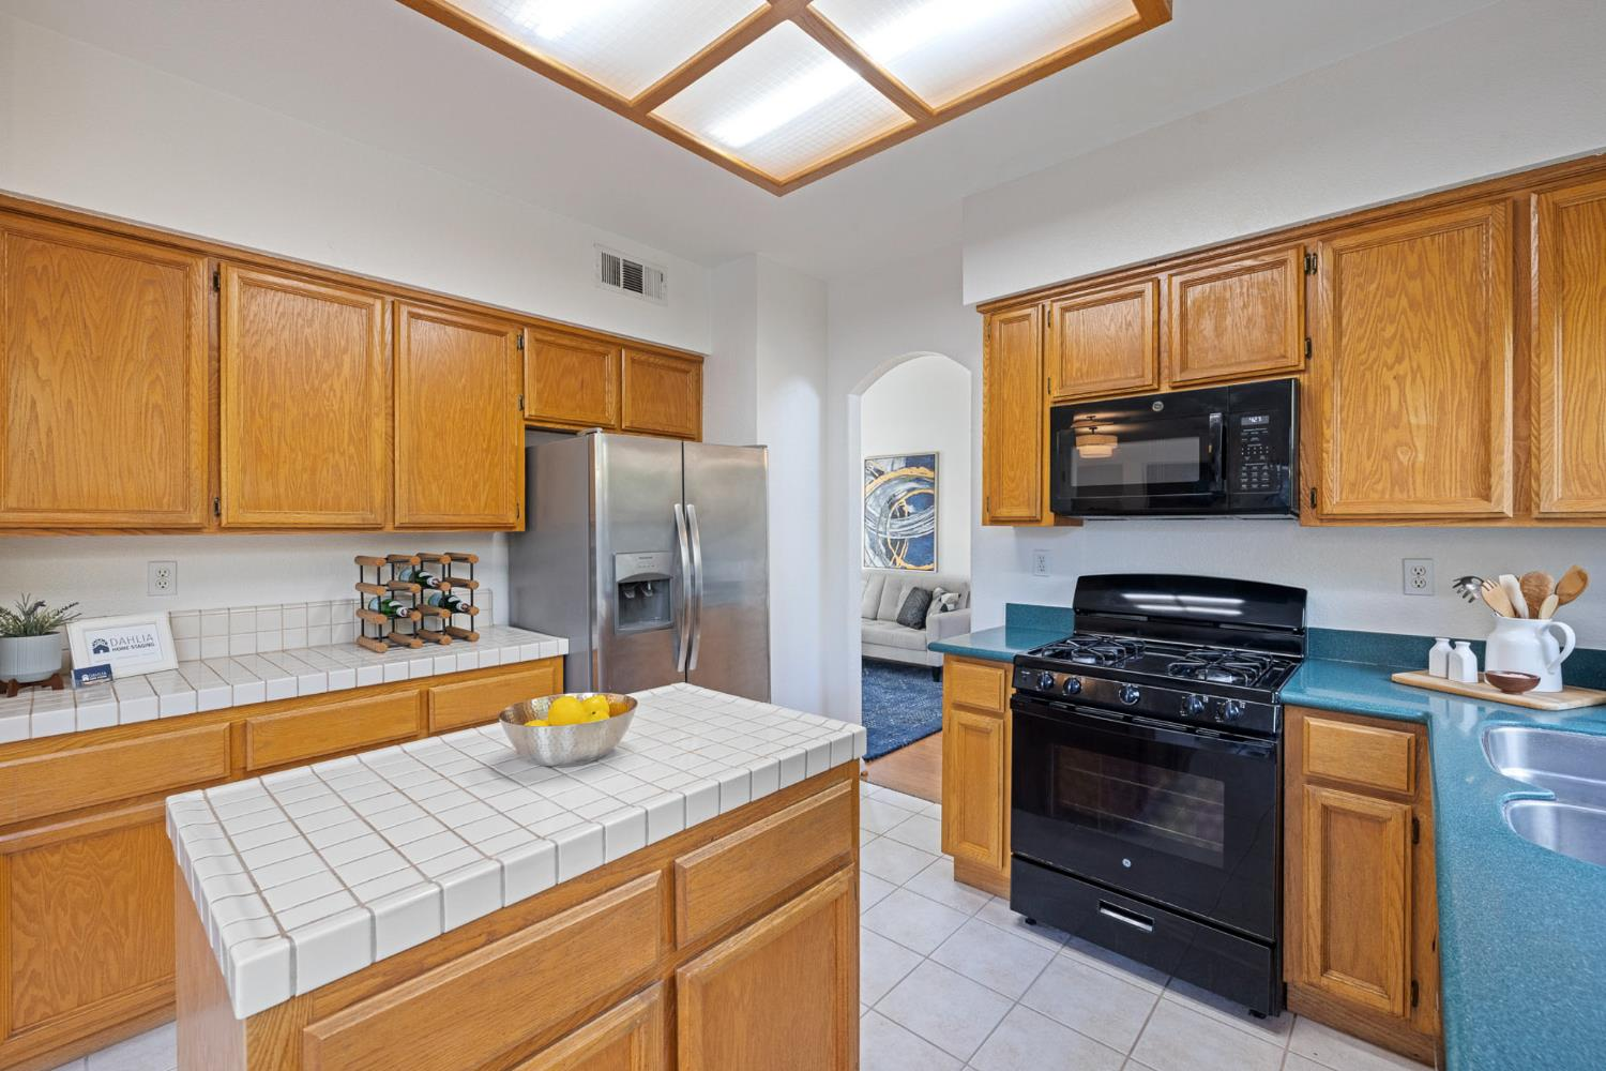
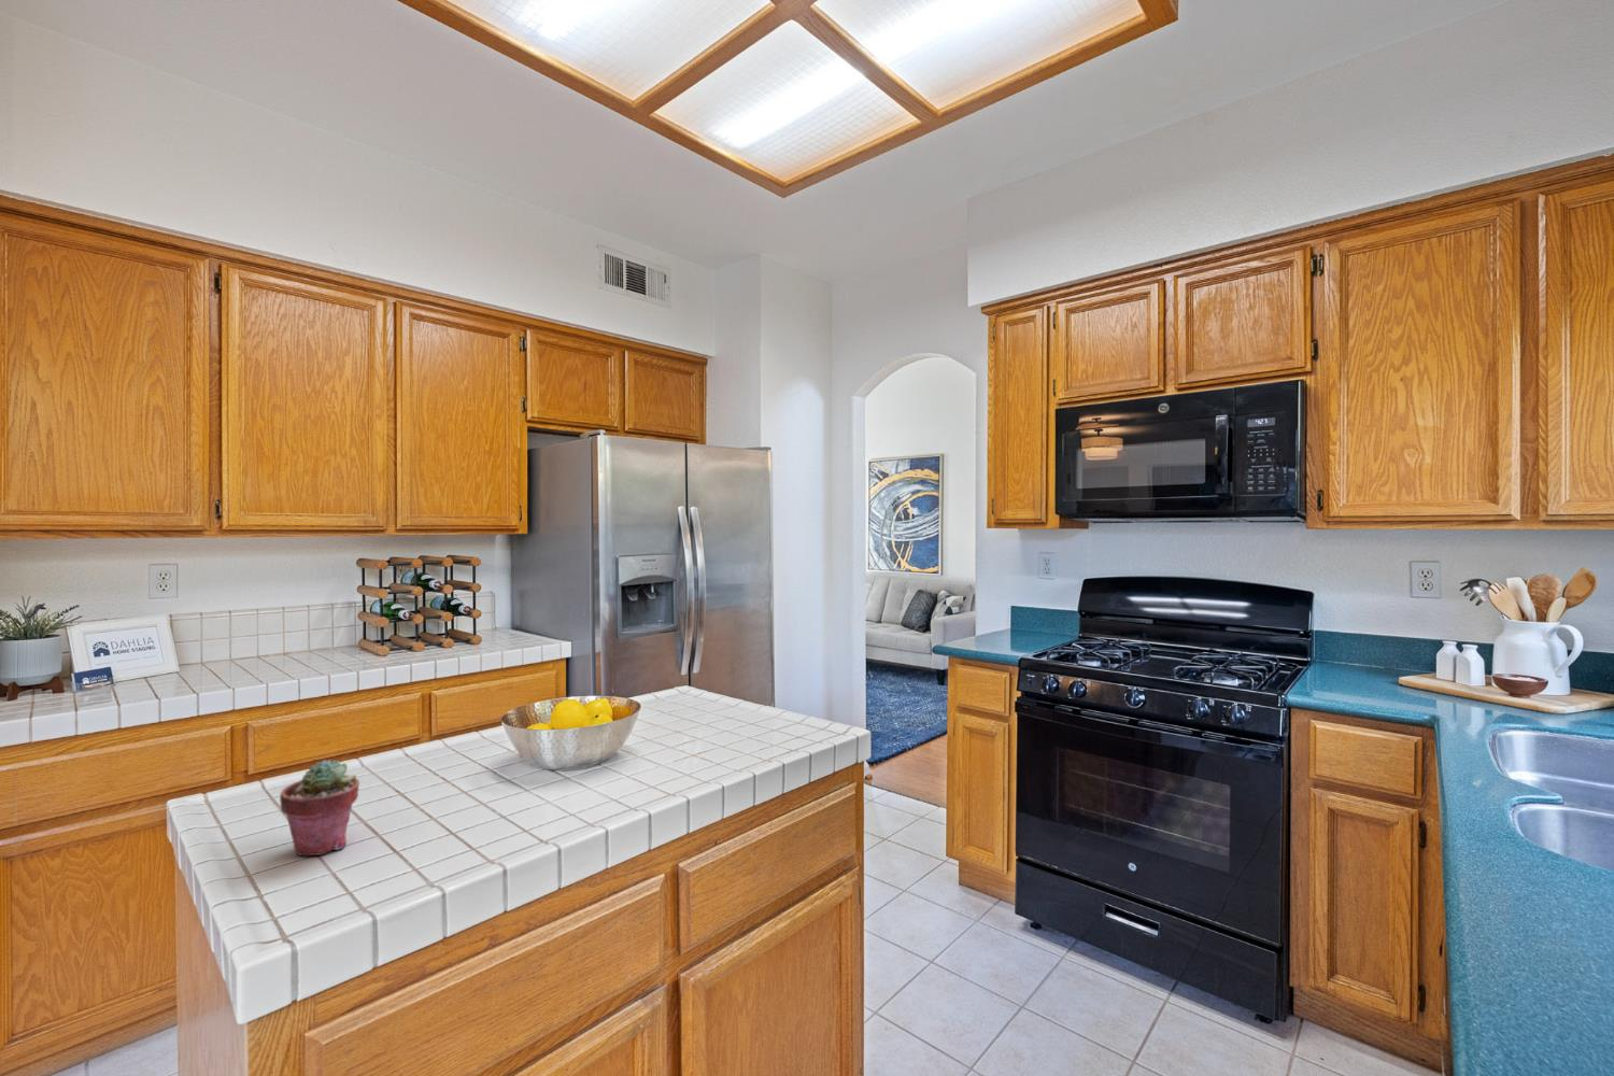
+ potted succulent [279,759,360,856]
